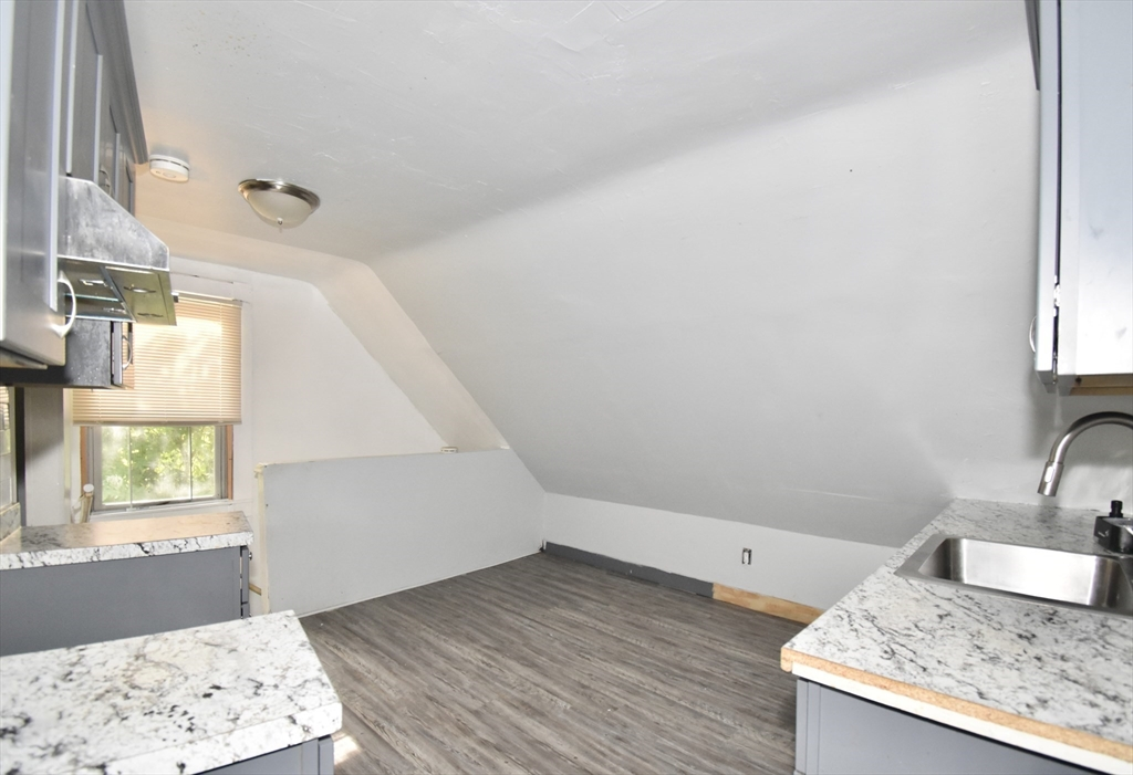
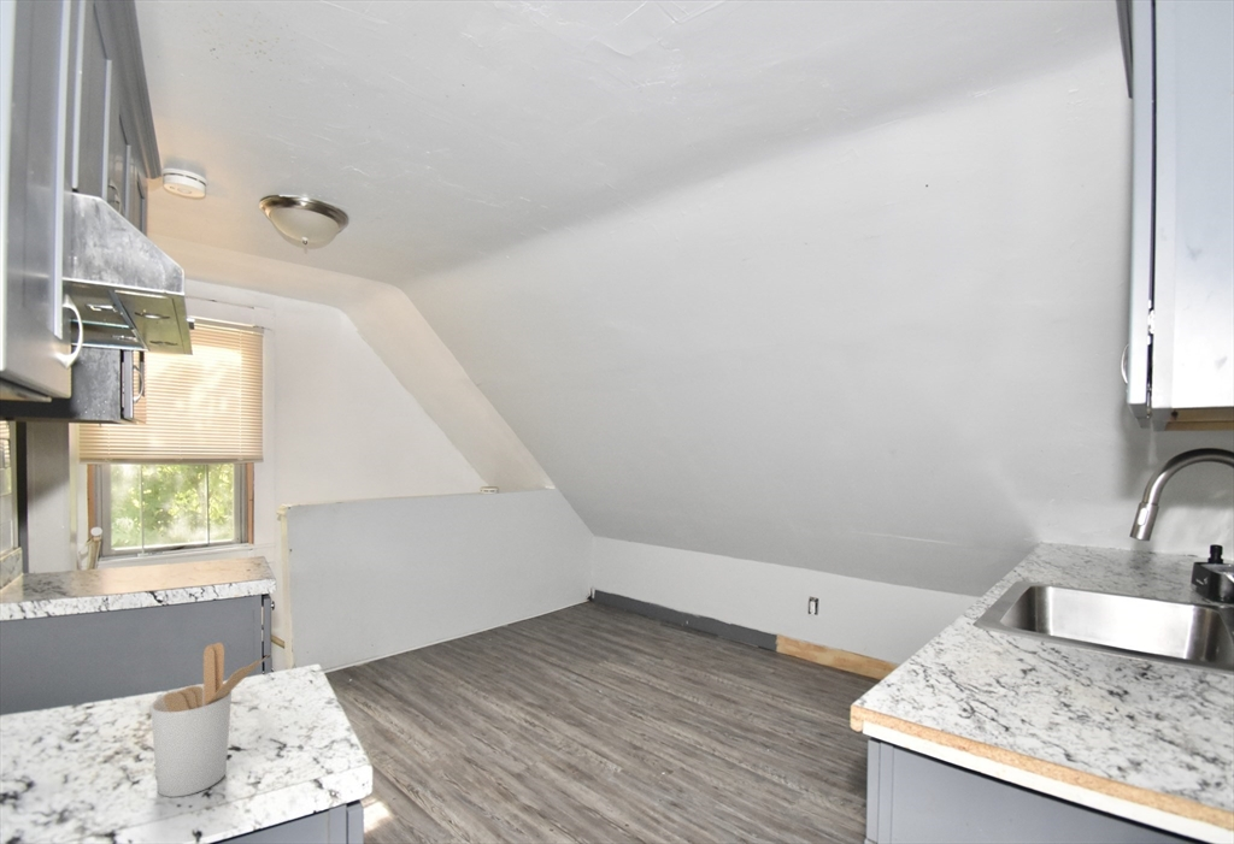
+ utensil holder [149,642,271,798]
